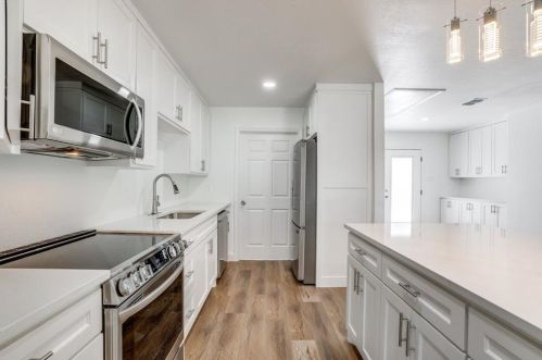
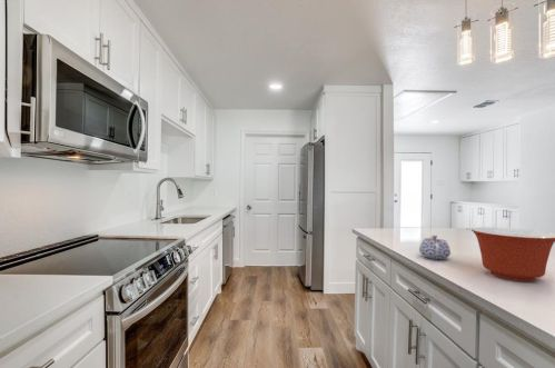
+ mixing bowl [469,226,555,282]
+ teapot [418,235,452,260]
